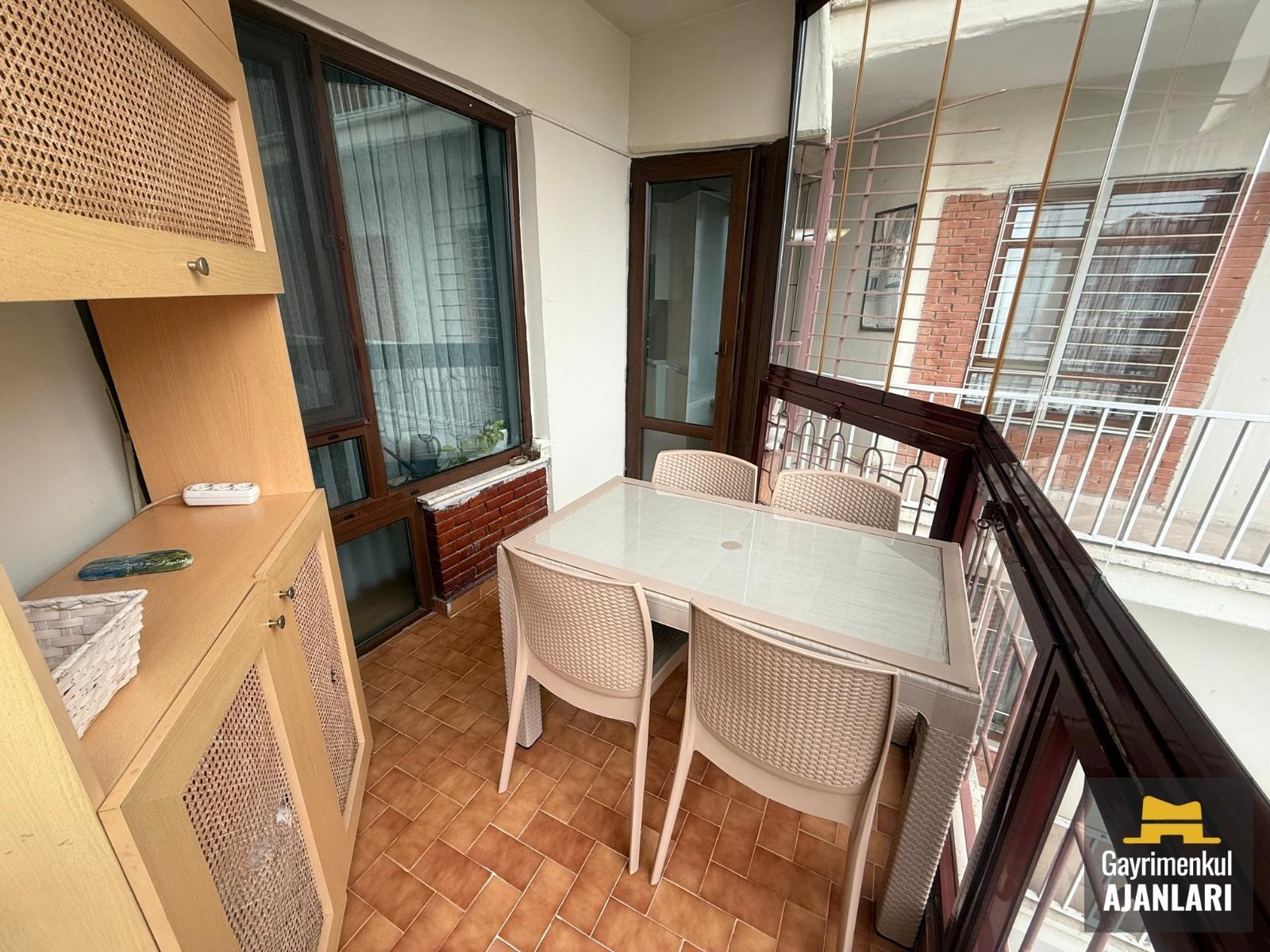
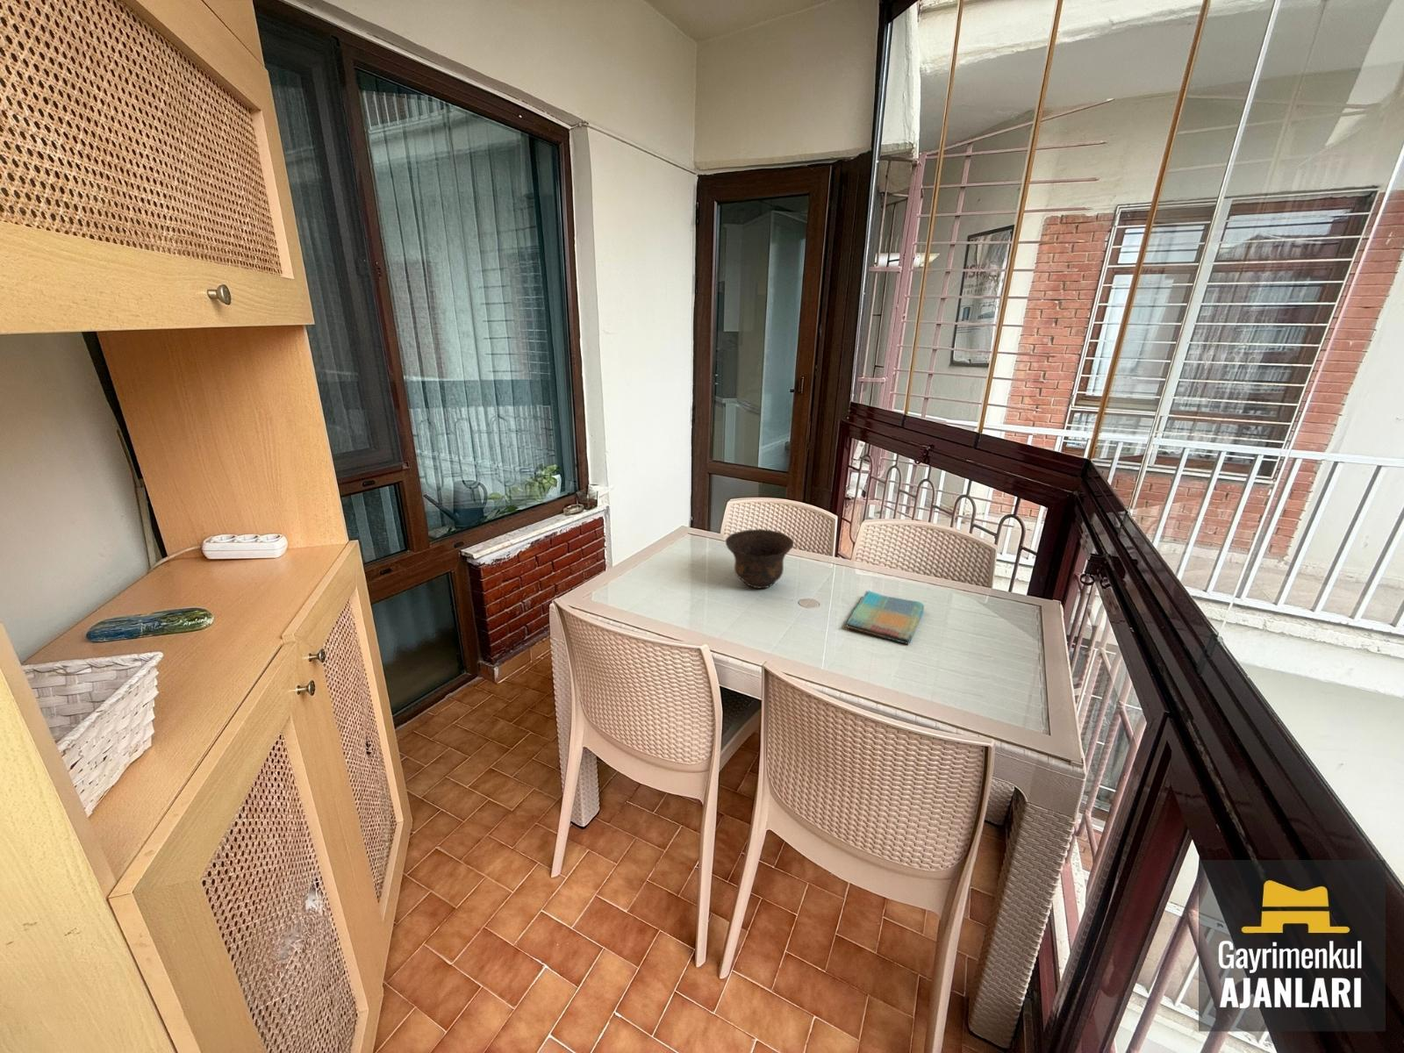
+ bowl [725,529,794,588]
+ dish towel [845,590,925,645]
